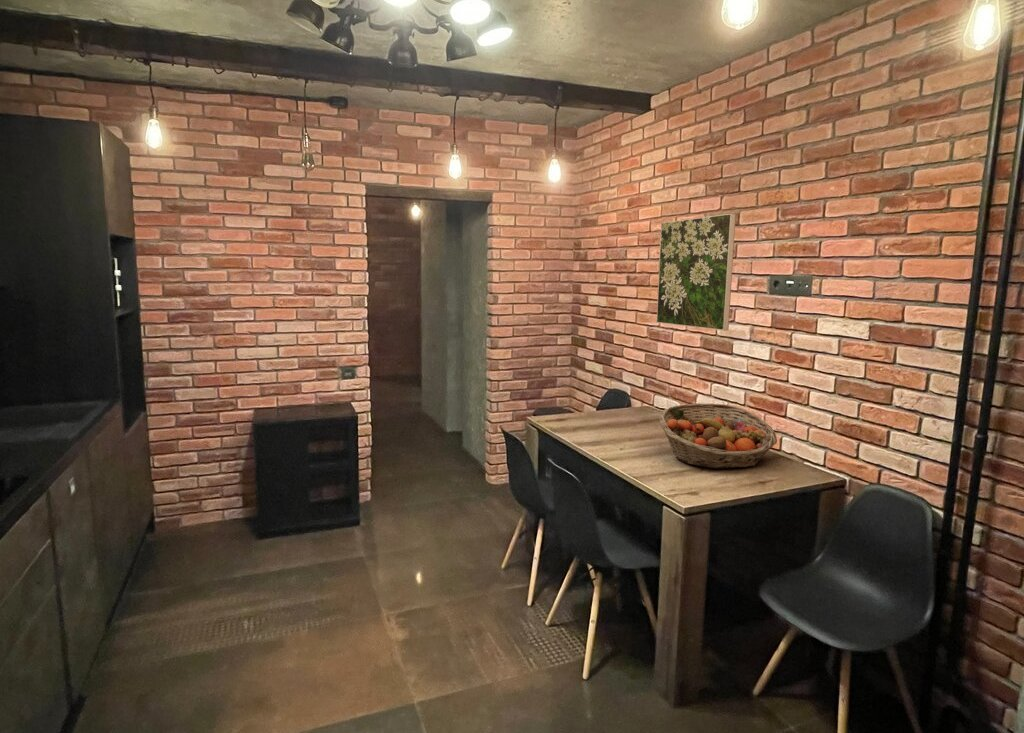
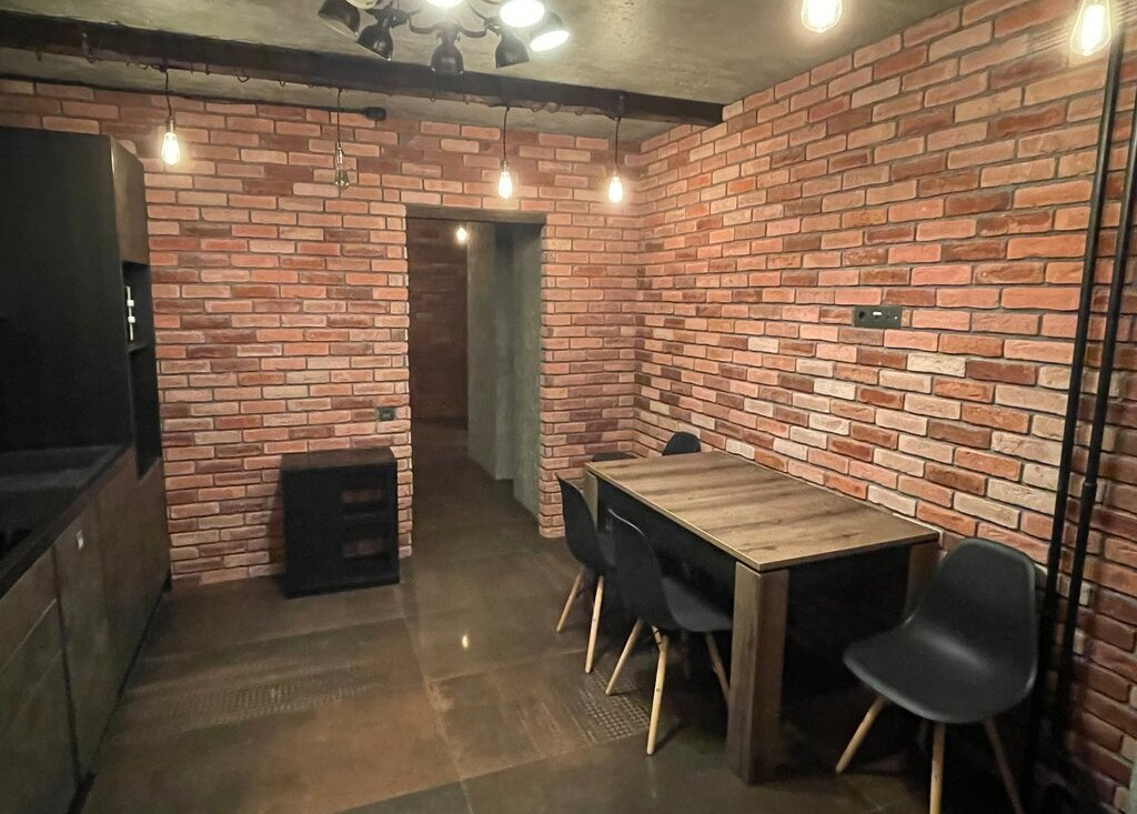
- fruit basket [658,402,778,470]
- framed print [656,213,737,332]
